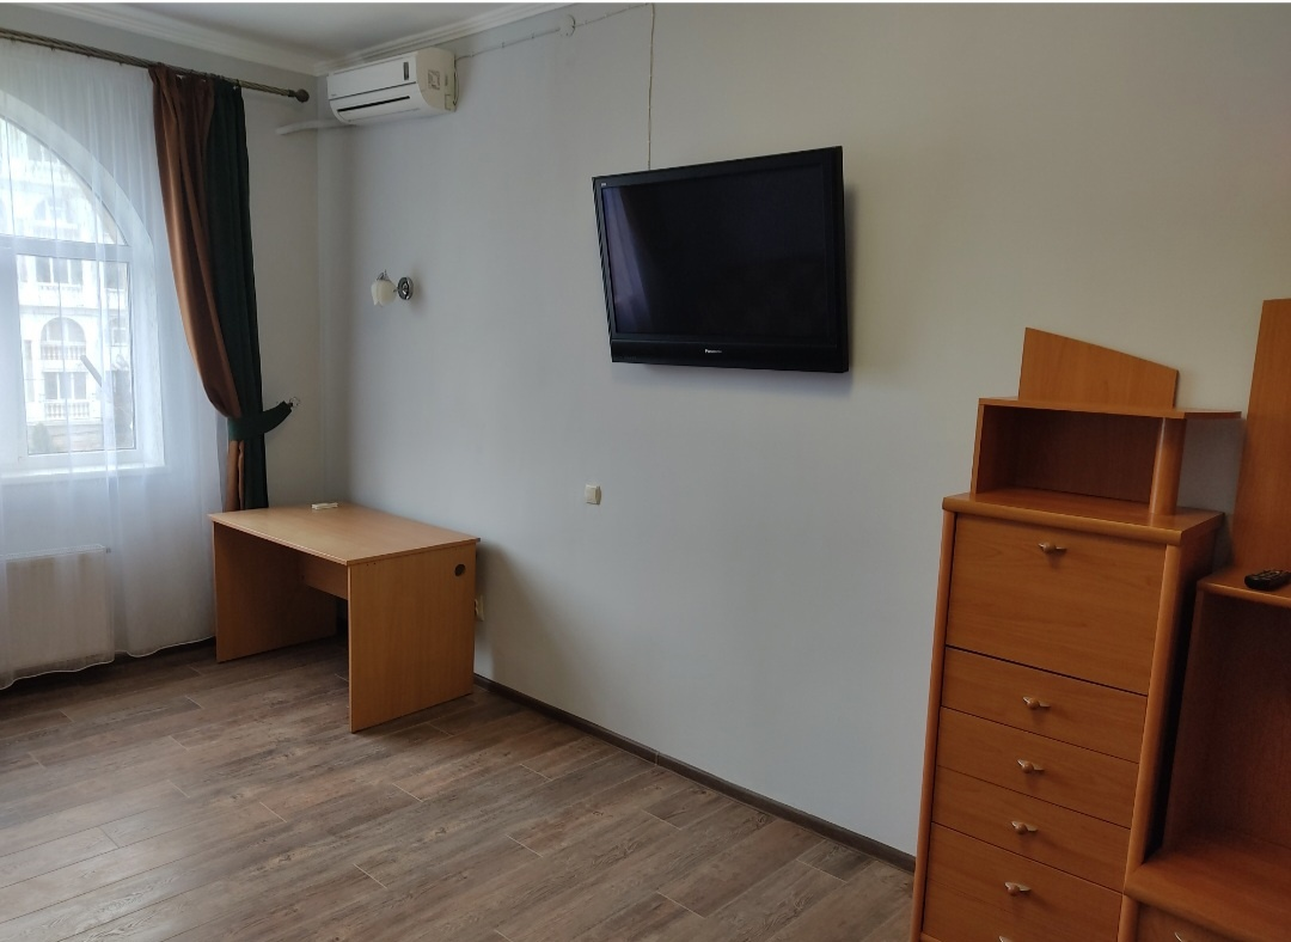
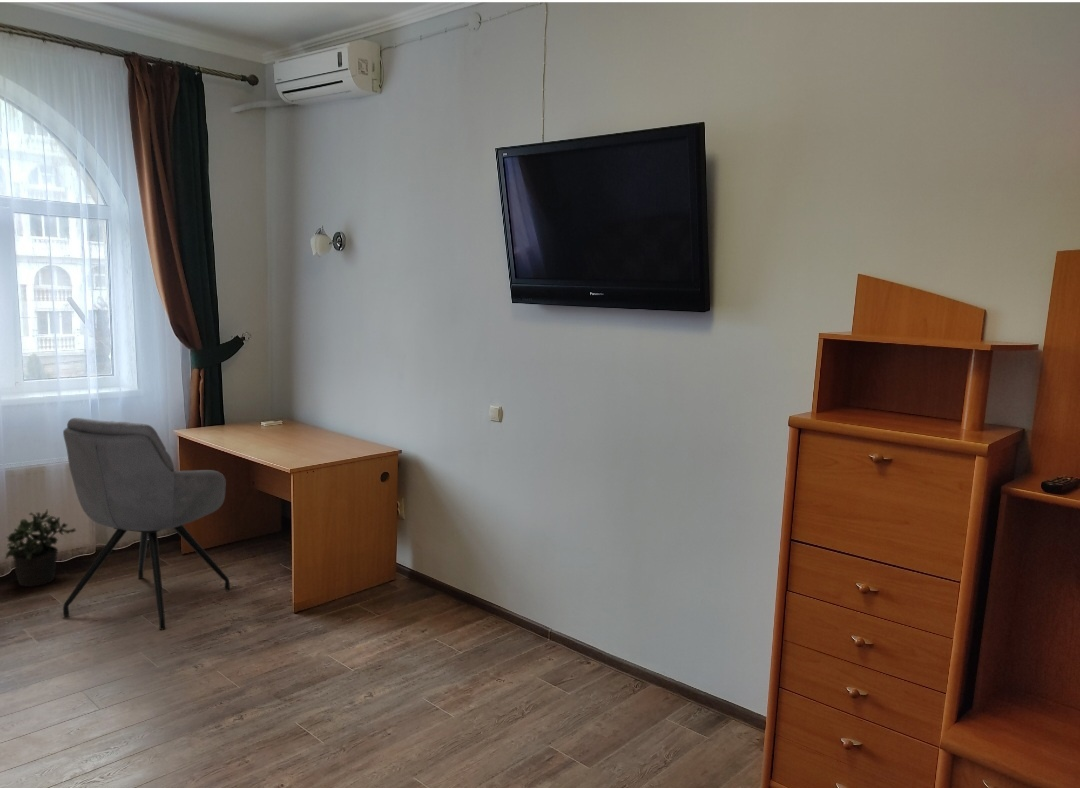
+ chair [62,417,231,631]
+ potted plant [5,509,77,588]
